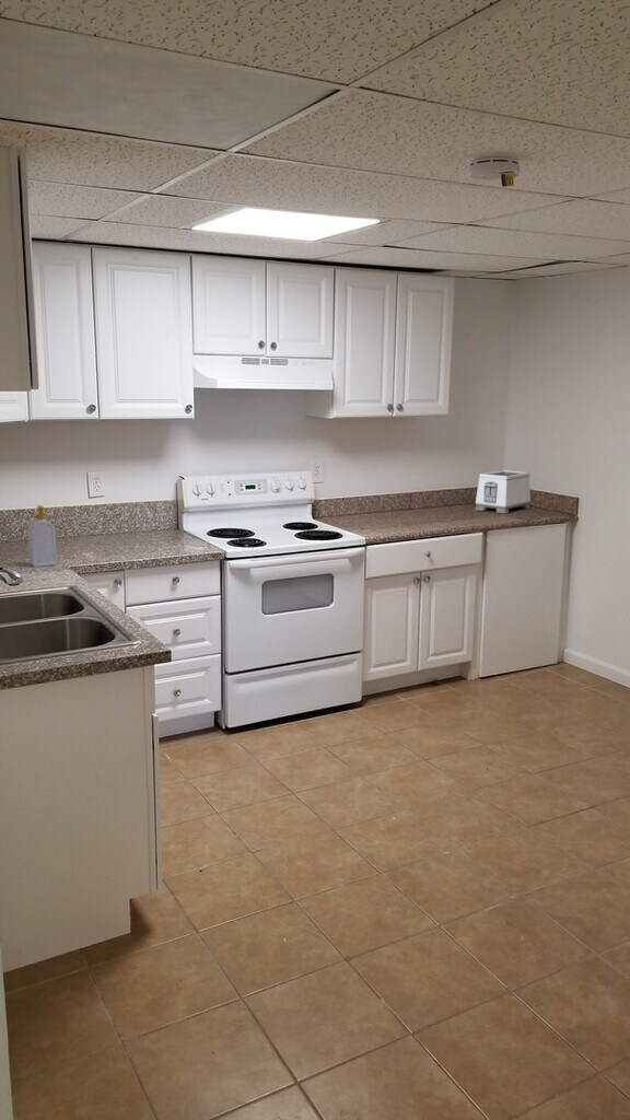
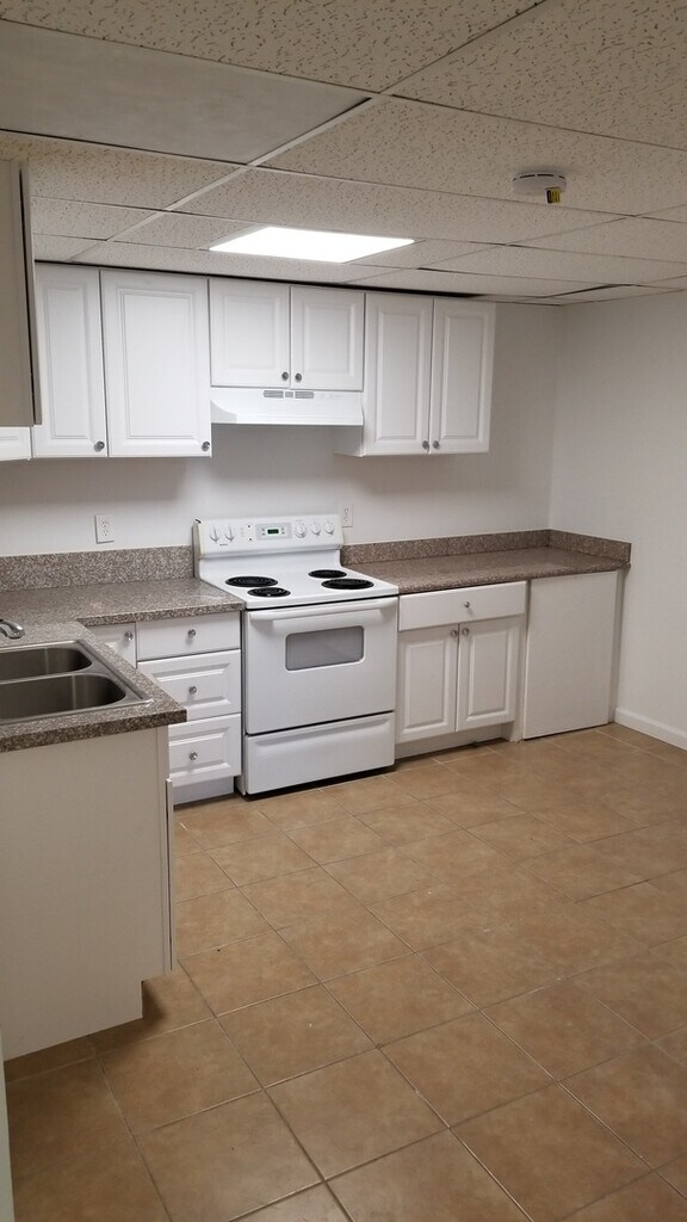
- toaster [474,469,532,515]
- soap bottle [27,504,58,568]
